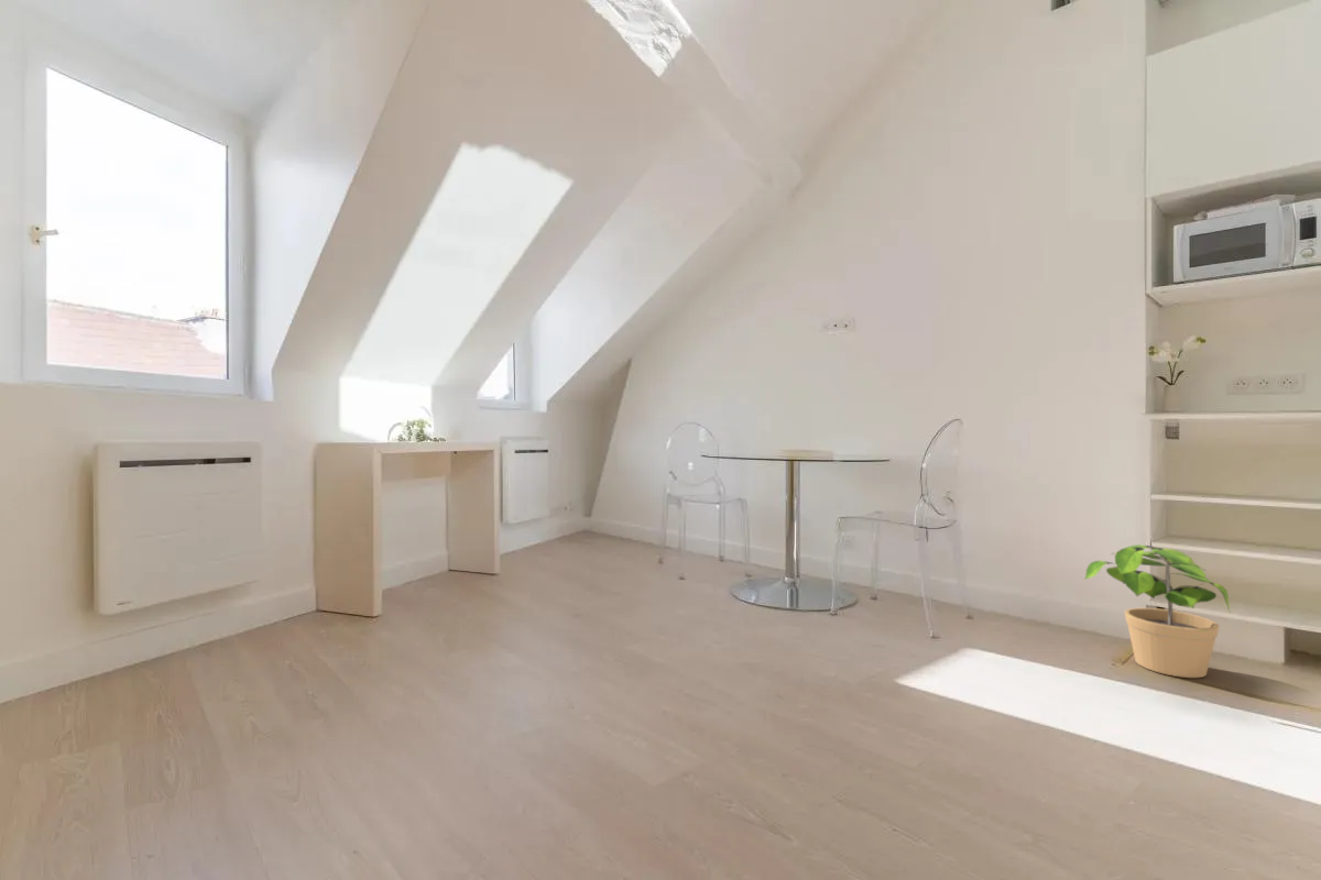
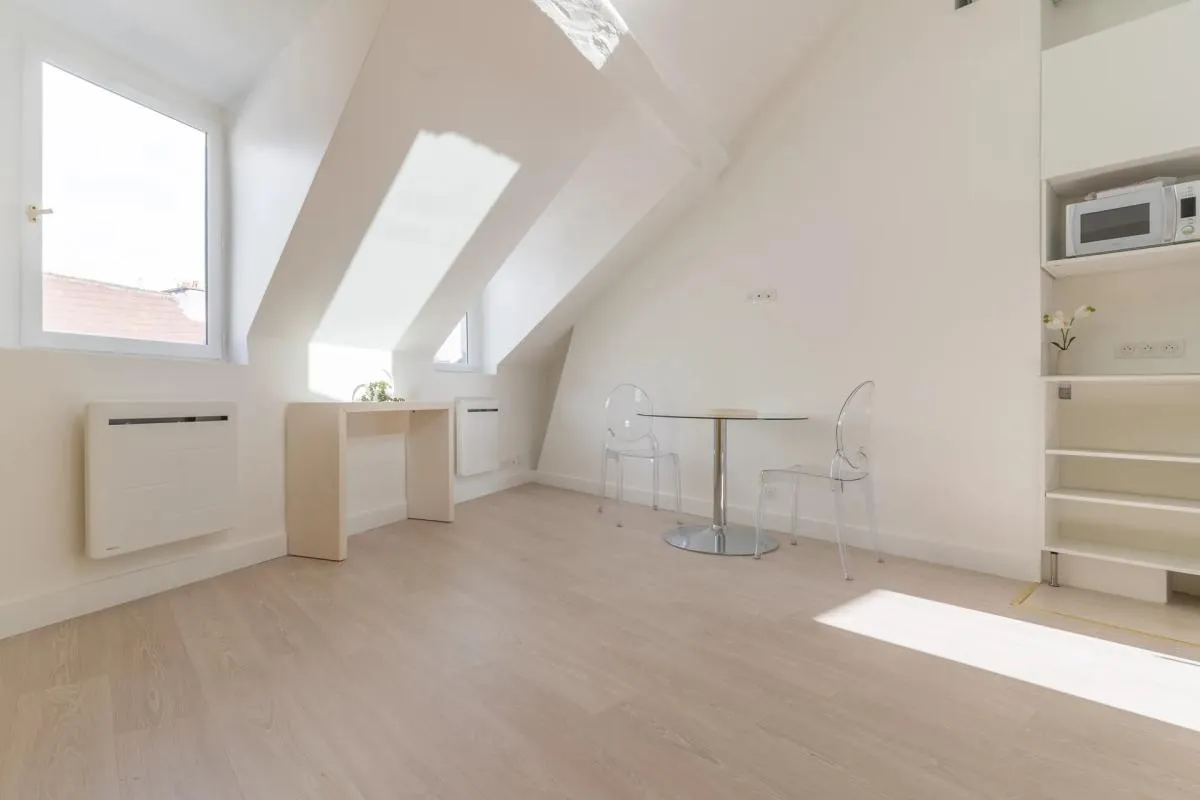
- potted plant [1083,543,1232,679]
